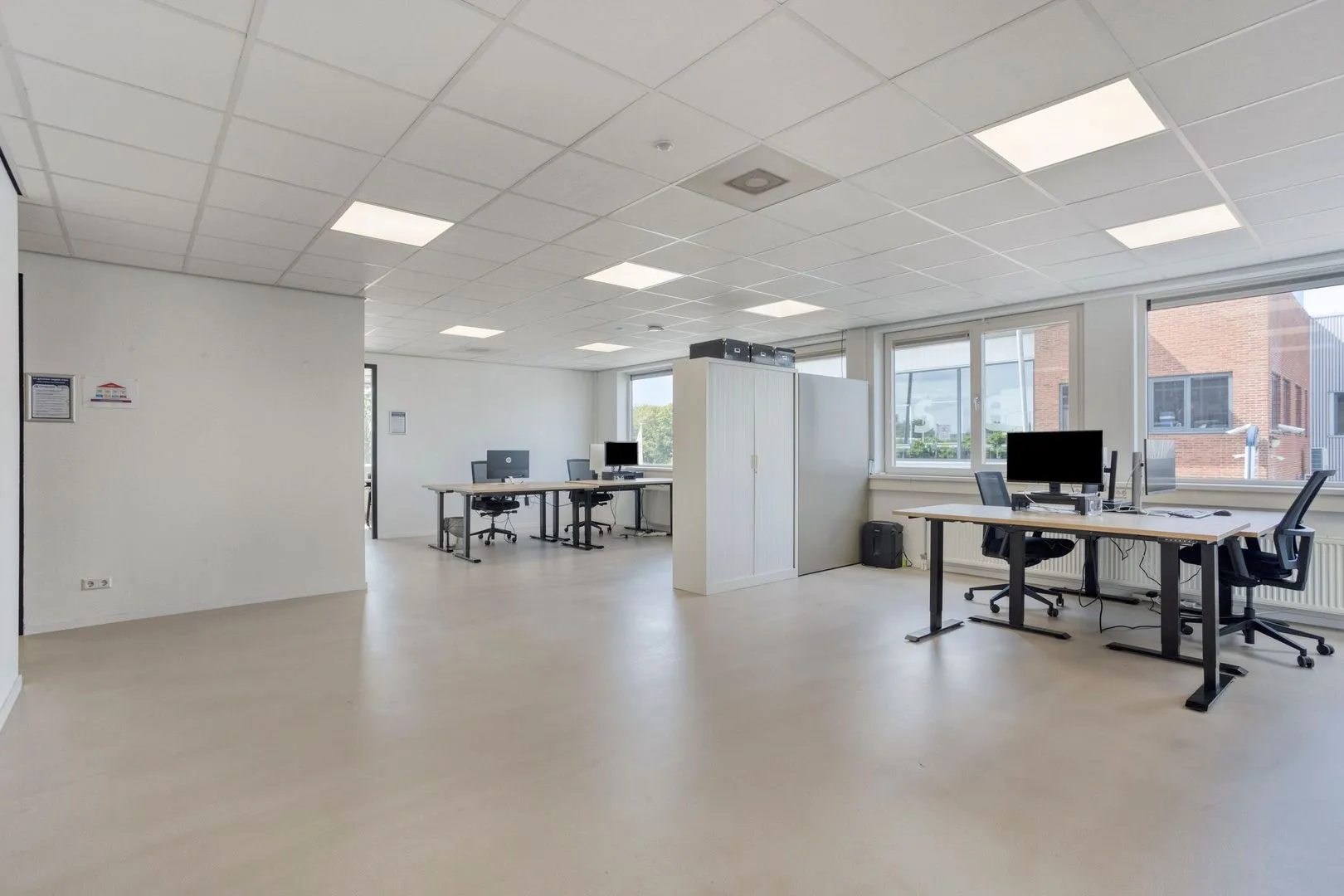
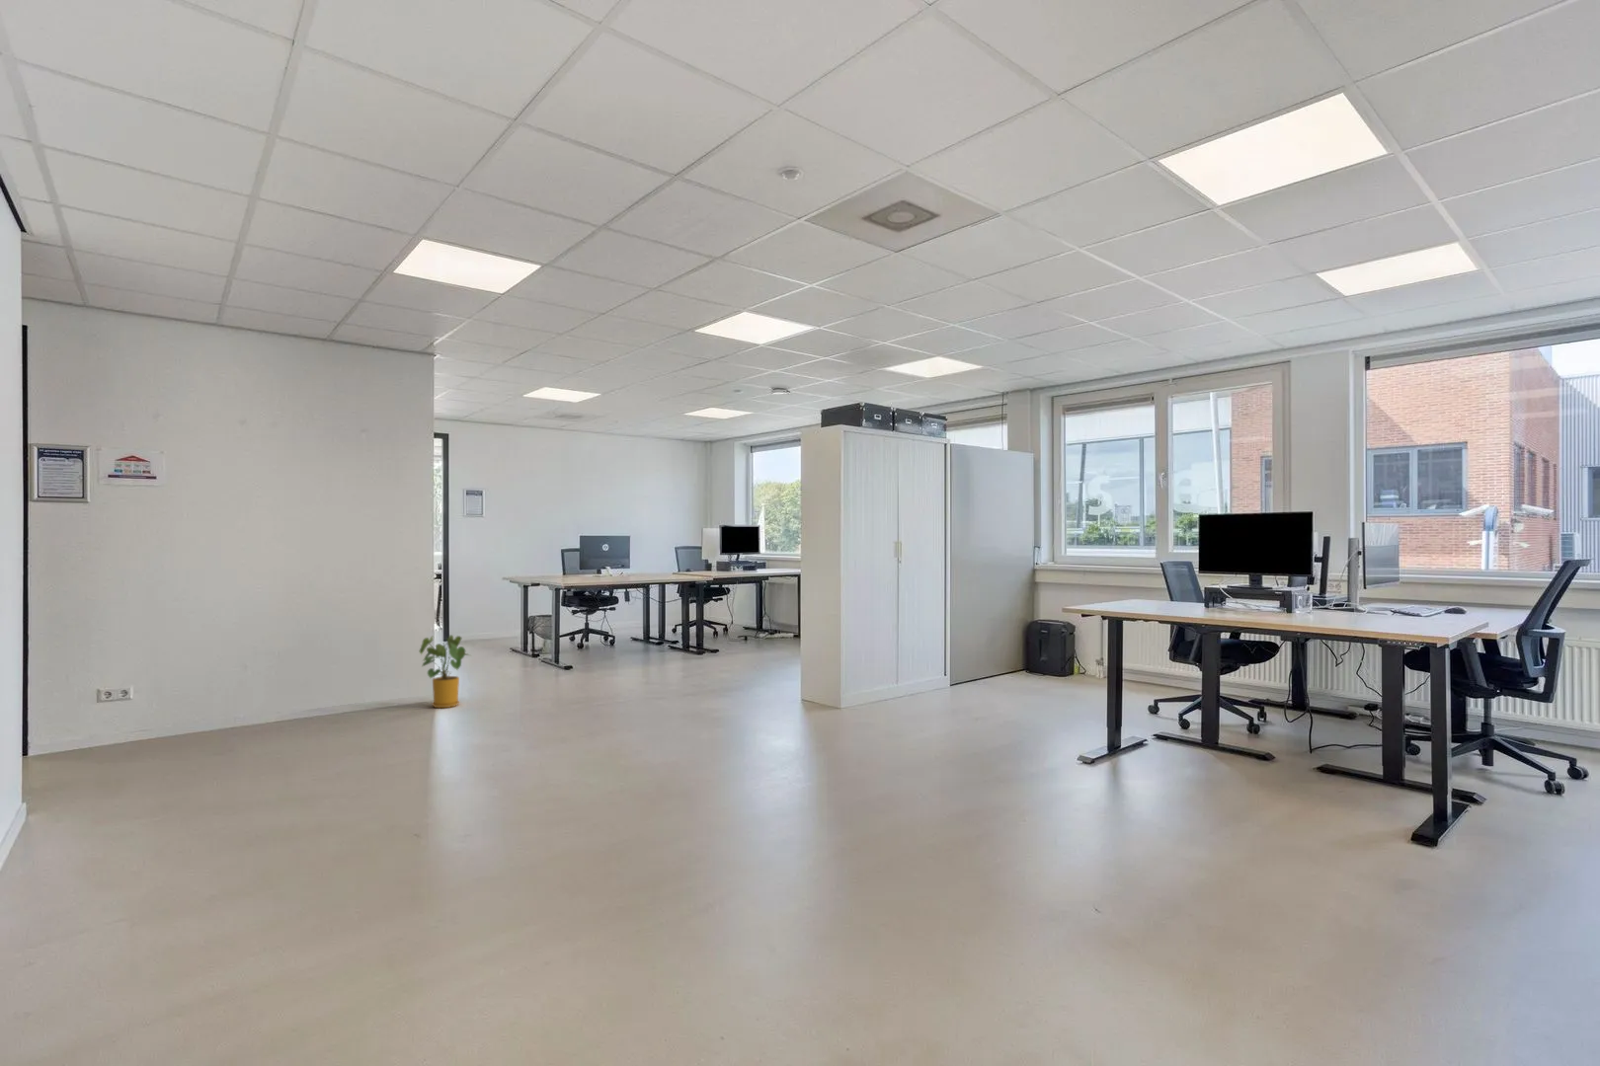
+ house plant [419,634,471,709]
